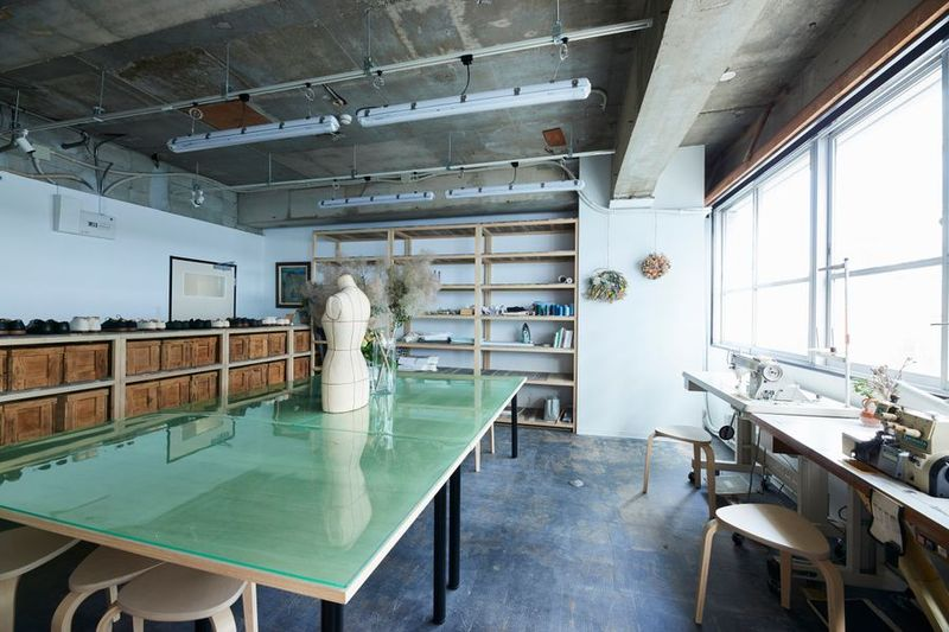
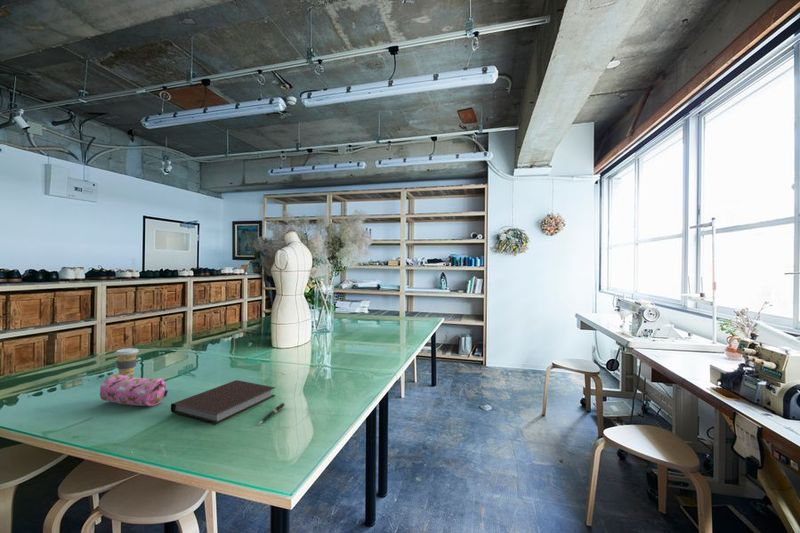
+ pencil case [99,373,169,407]
+ coffee cup [114,347,140,377]
+ pen [257,401,286,426]
+ notebook [170,379,276,425]
